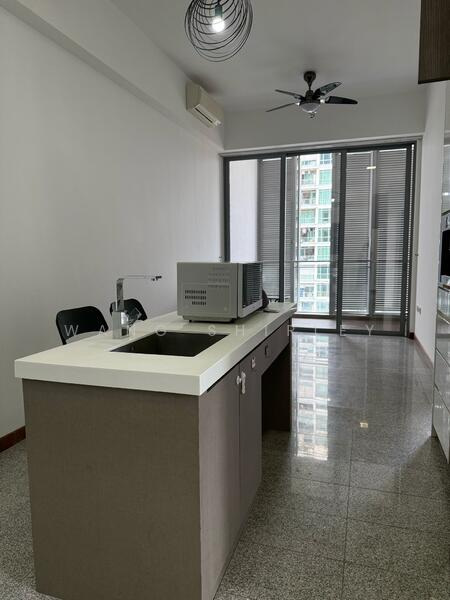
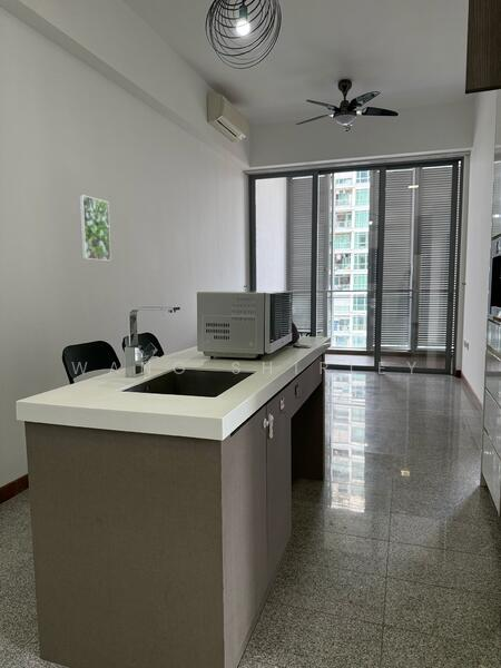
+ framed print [78,194,112,262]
